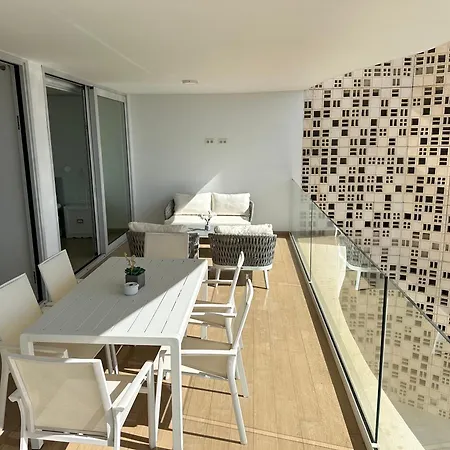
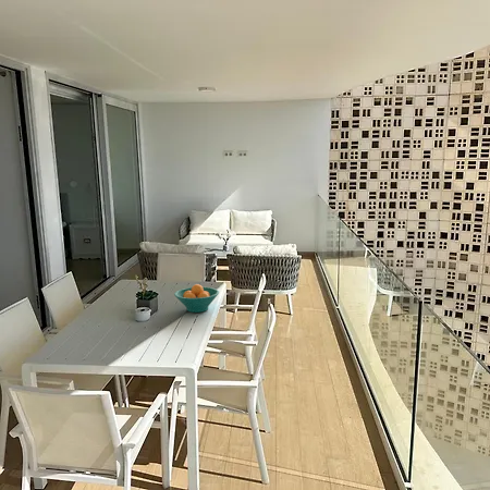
+ fruit bowl [173,283,220,314]
